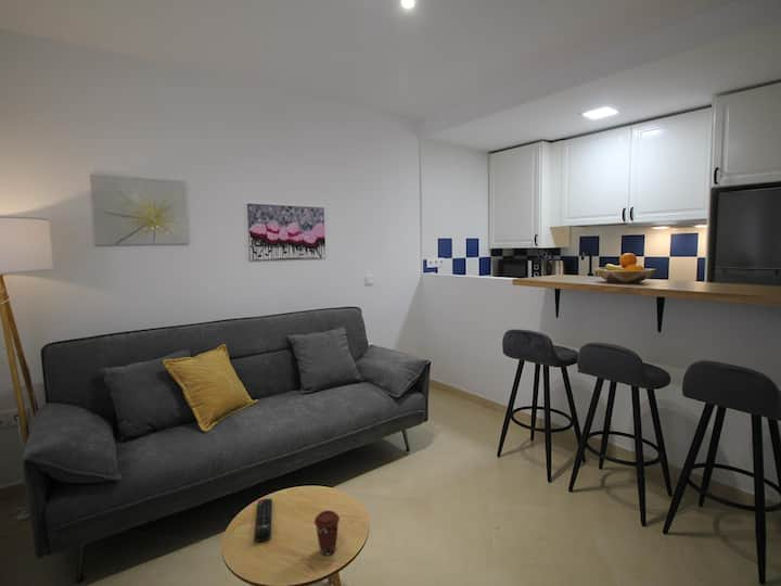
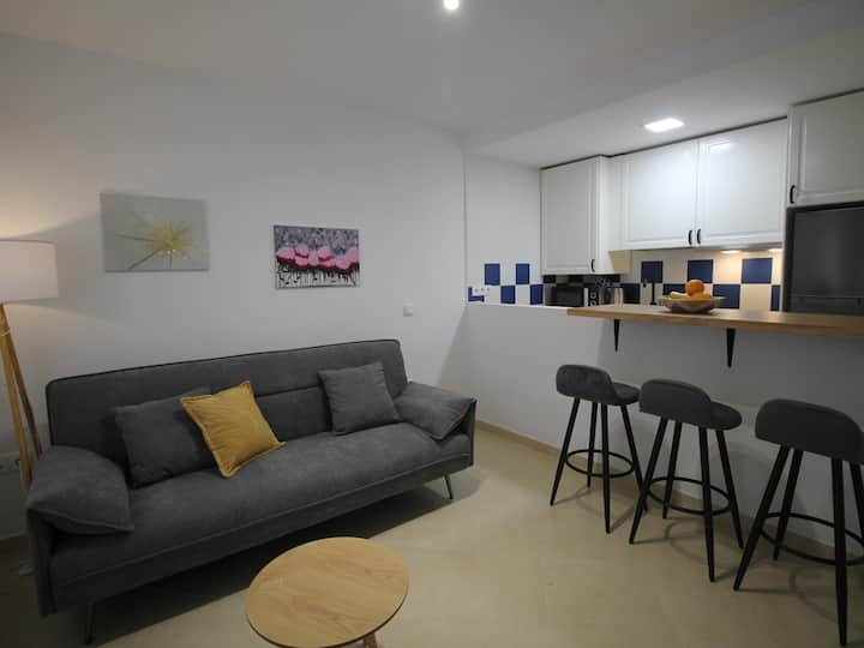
- remote control [254,498,273,543]
- coffee cup [313,509,341,557]
